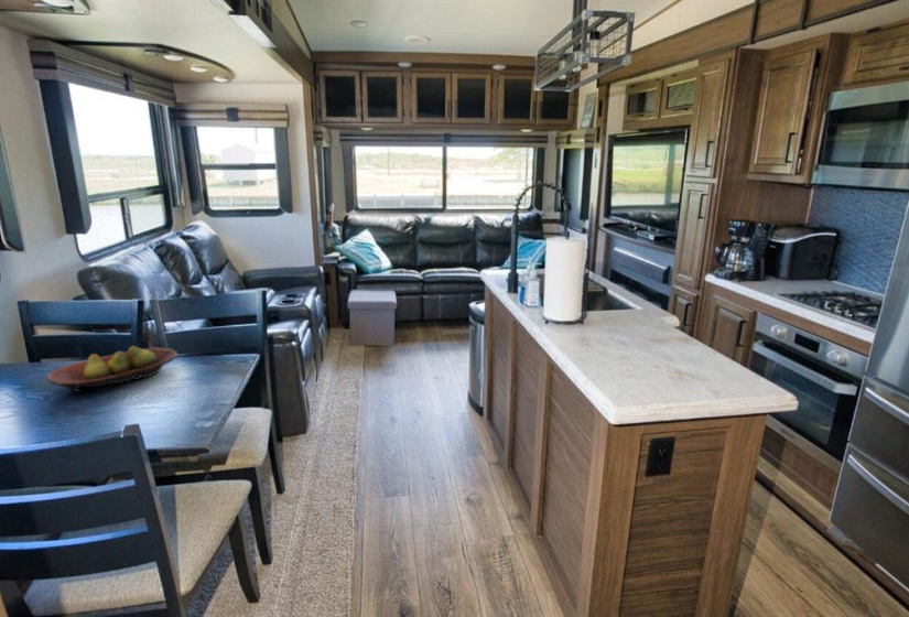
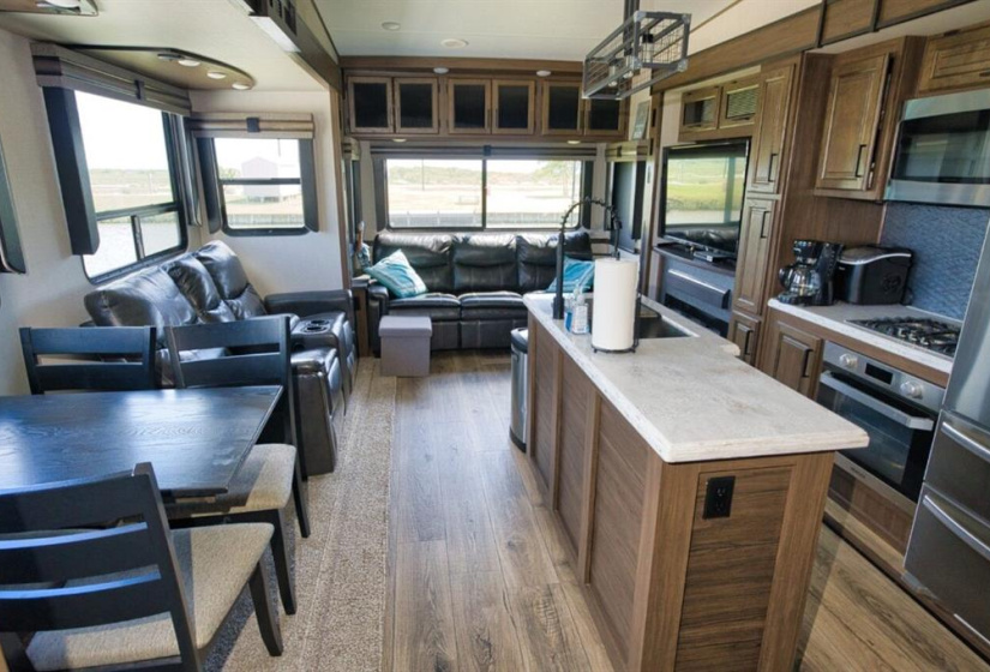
- fruit bowl [45,345,178,393]
